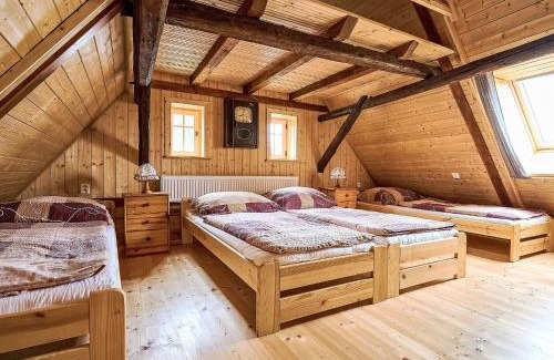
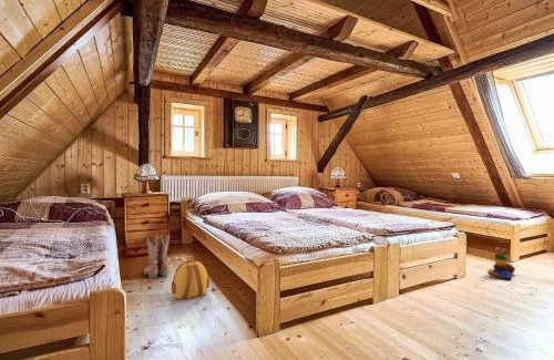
+ stacking toy [488,240,516,280]
+ boots [143,235,171,279]
+ backpack [171,255,211,300]
